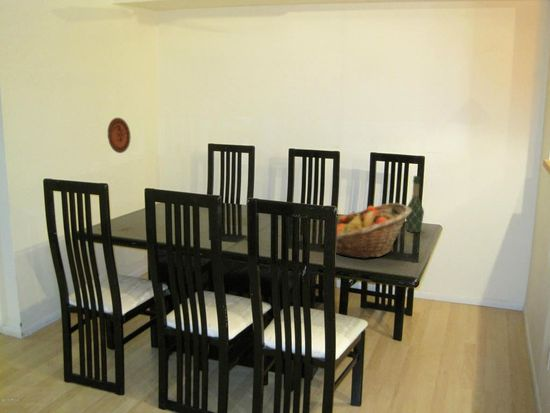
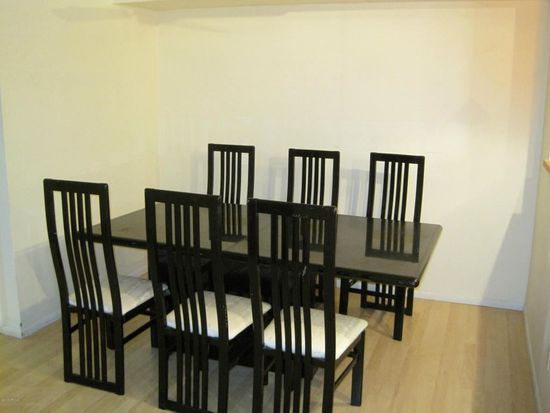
- wine bottle [405,175,425,233]
- decorative plate [107,117,131,154]
- fruit basket [335,202,412,260]
